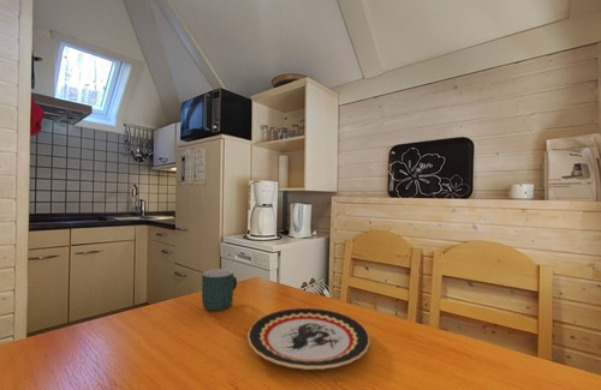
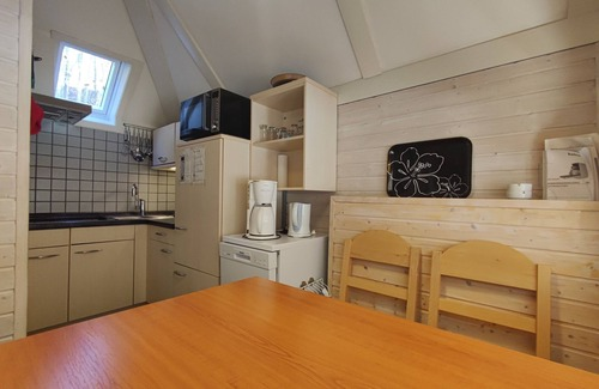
- plate [246,307,371,371]
- mug [201,268,238,312]
